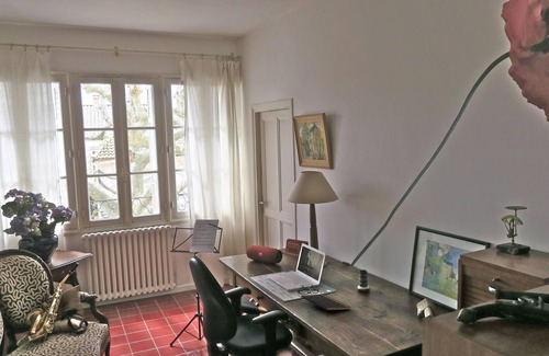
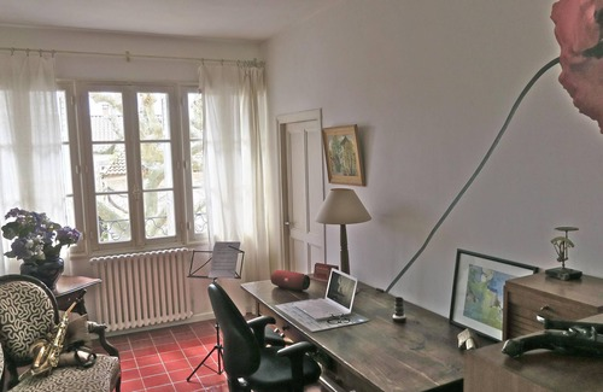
- notepad [300,294,352,318]
